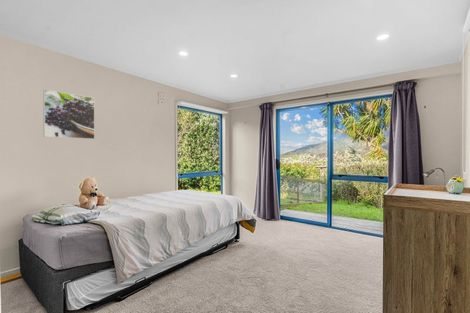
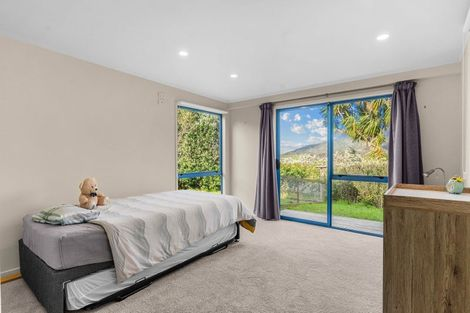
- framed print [42,88,96,140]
